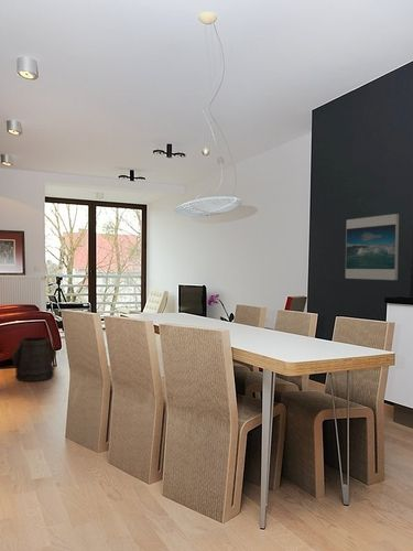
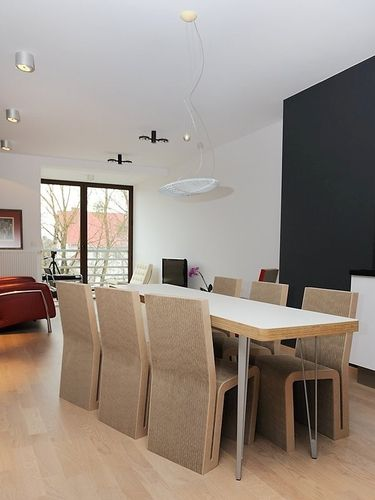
- bucket [11,336,57,382]
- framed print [345,213,400,281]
